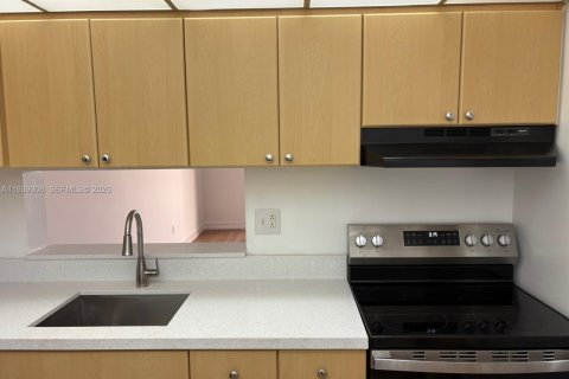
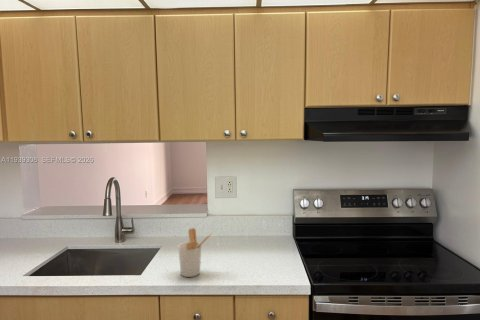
+ utensil holder [177,227,214,278]
